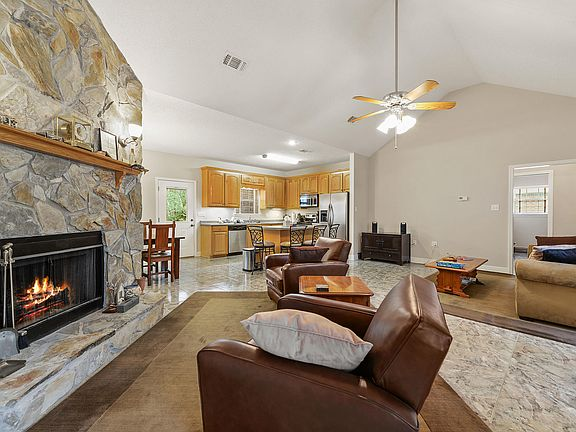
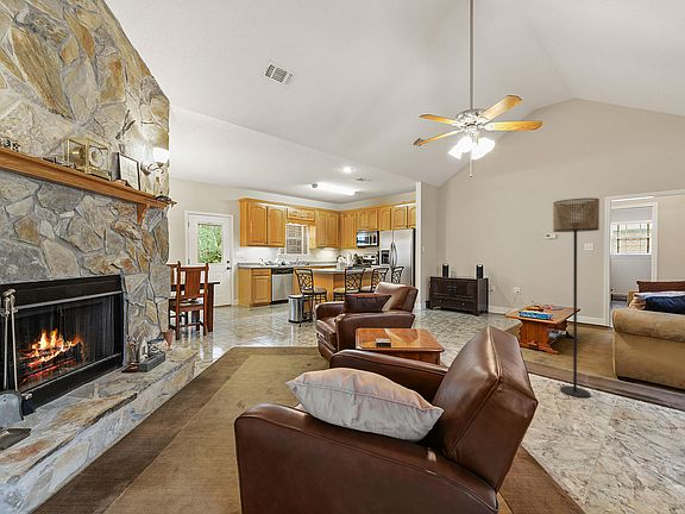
+ floor lamp [552,198,601,399]
